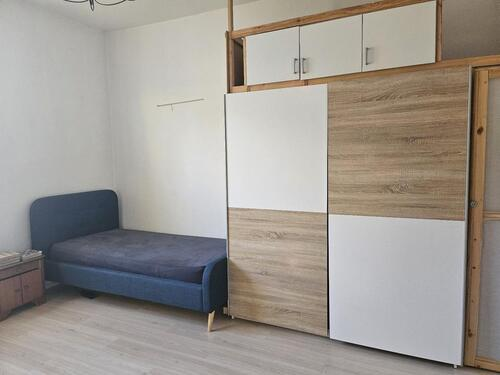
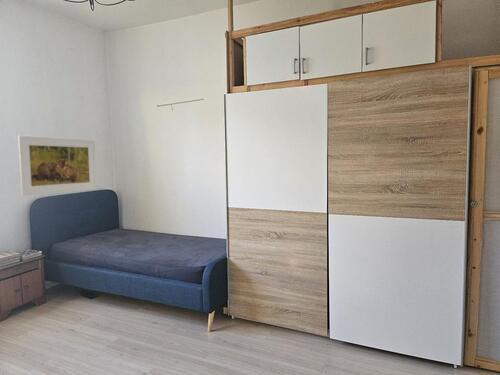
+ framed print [17,134,98,197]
